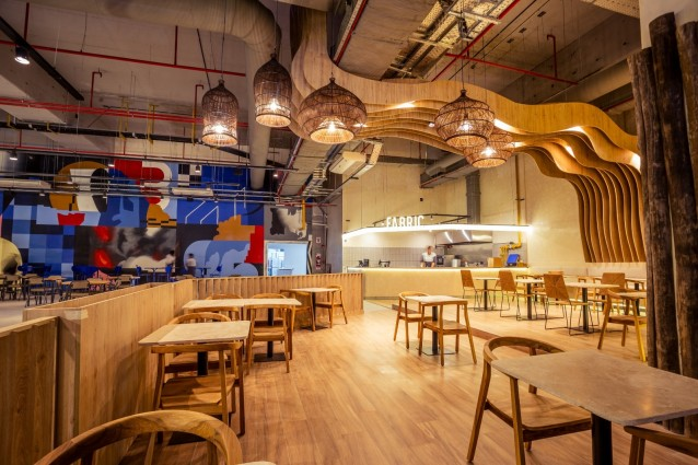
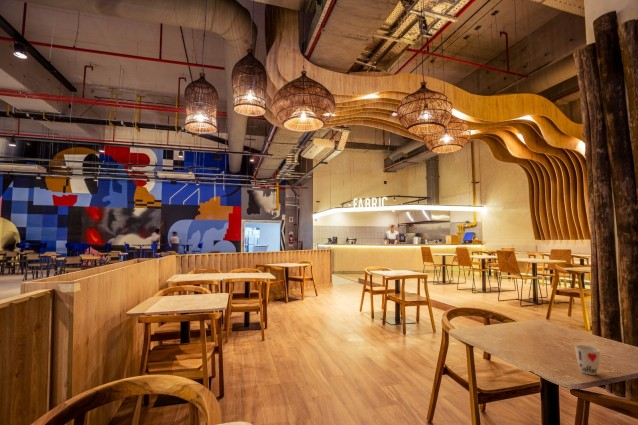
+ cup [574,344,601,376]
